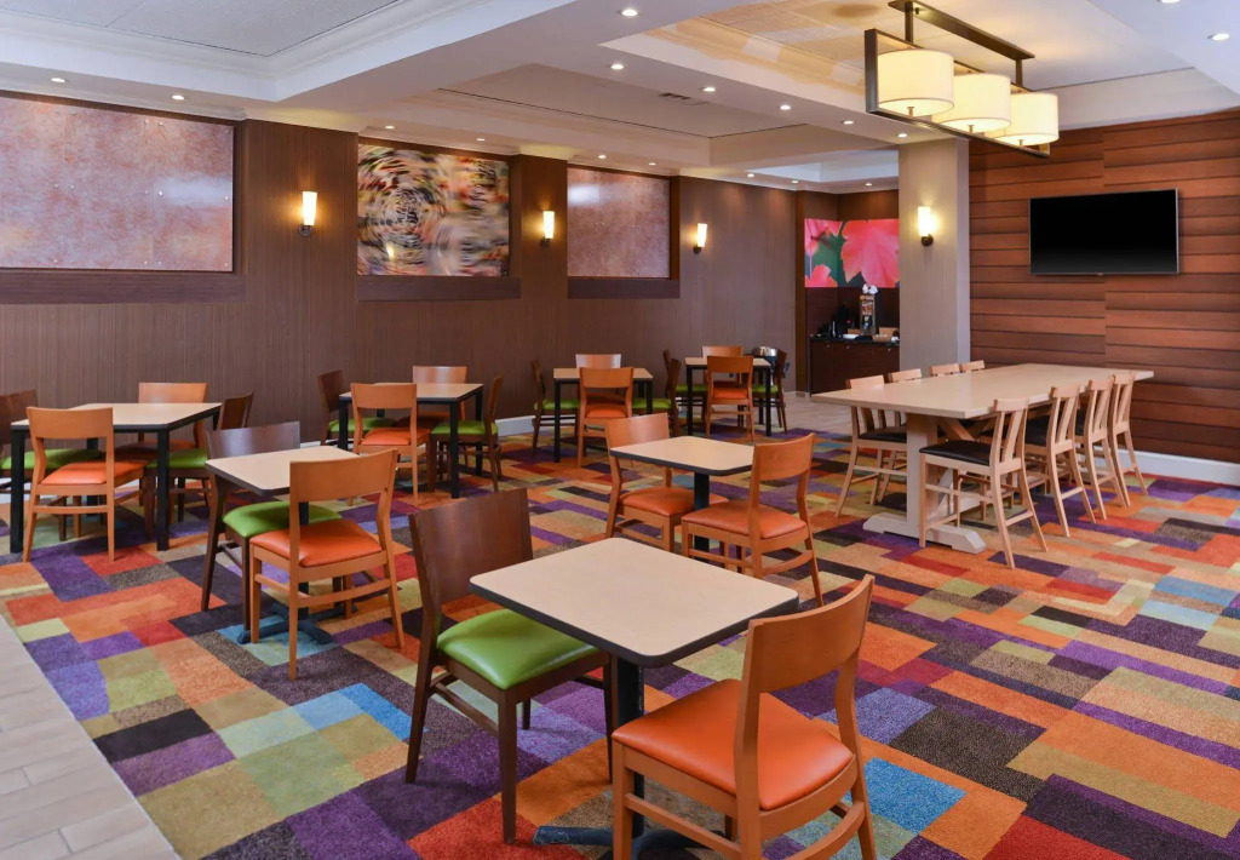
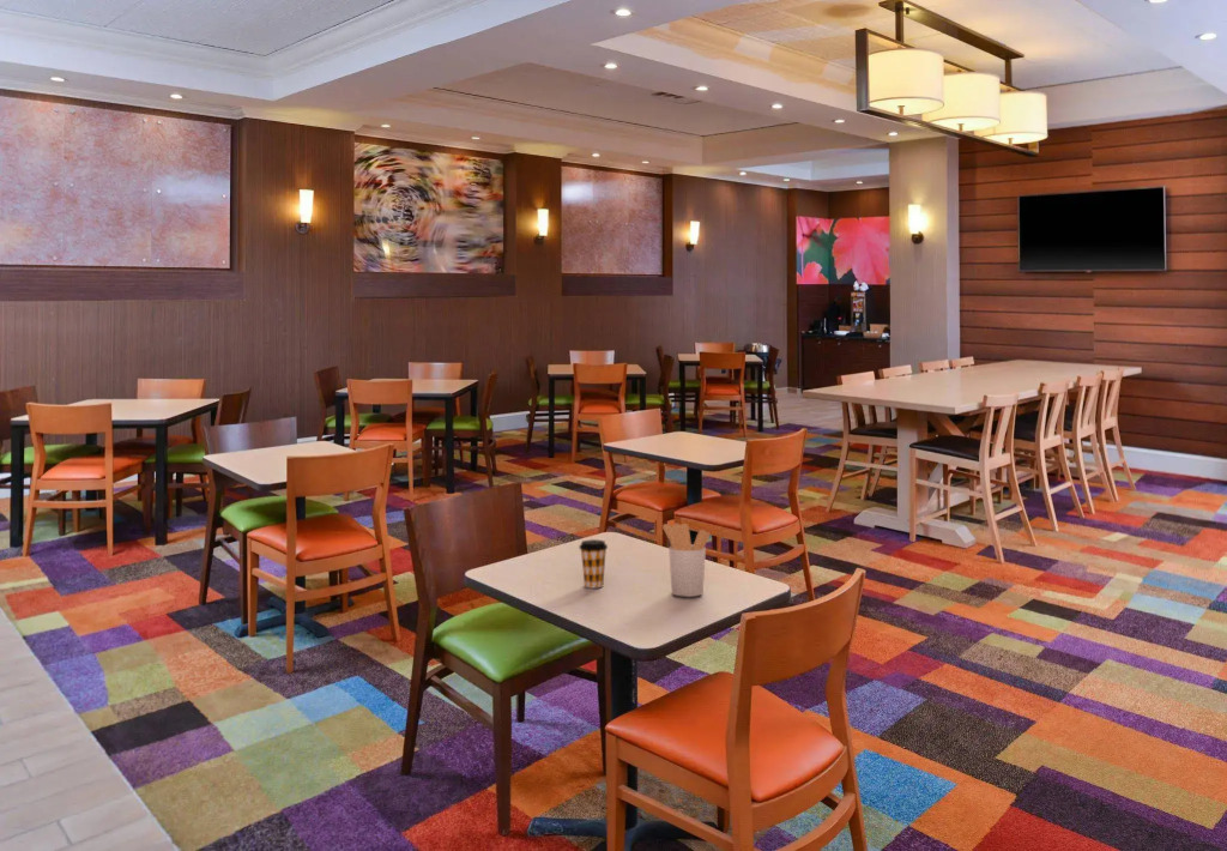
+ coffee cup [578,538,609,589]
+ utensil holder [661,523,711,598]
